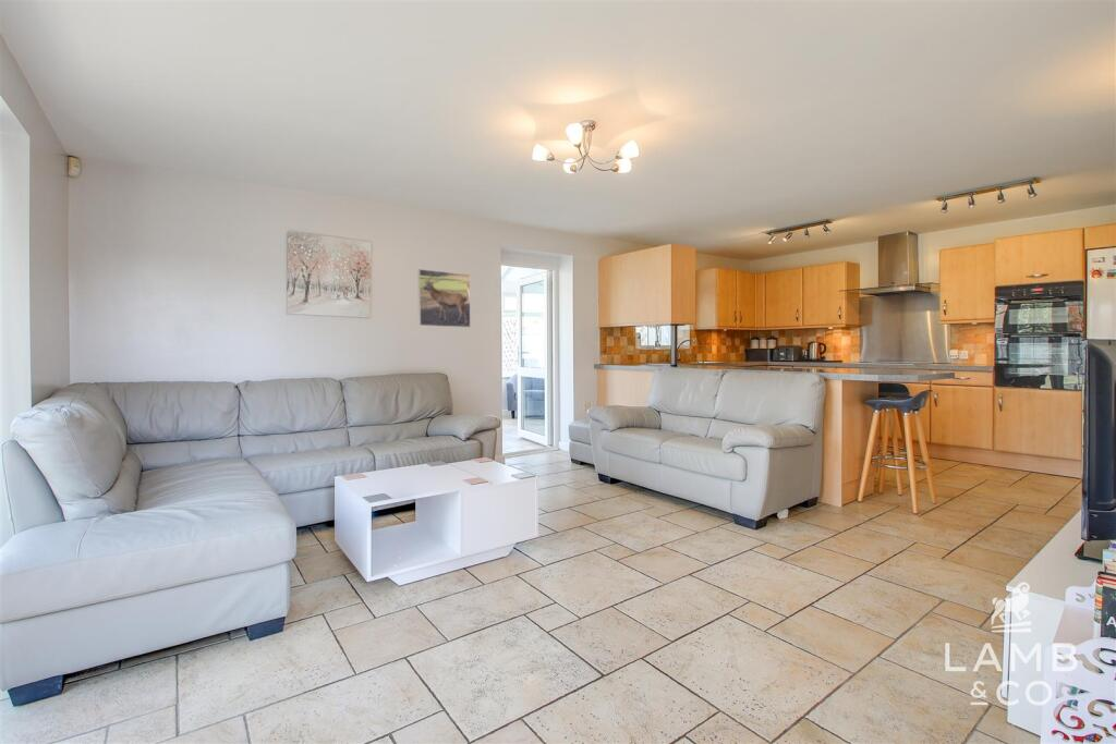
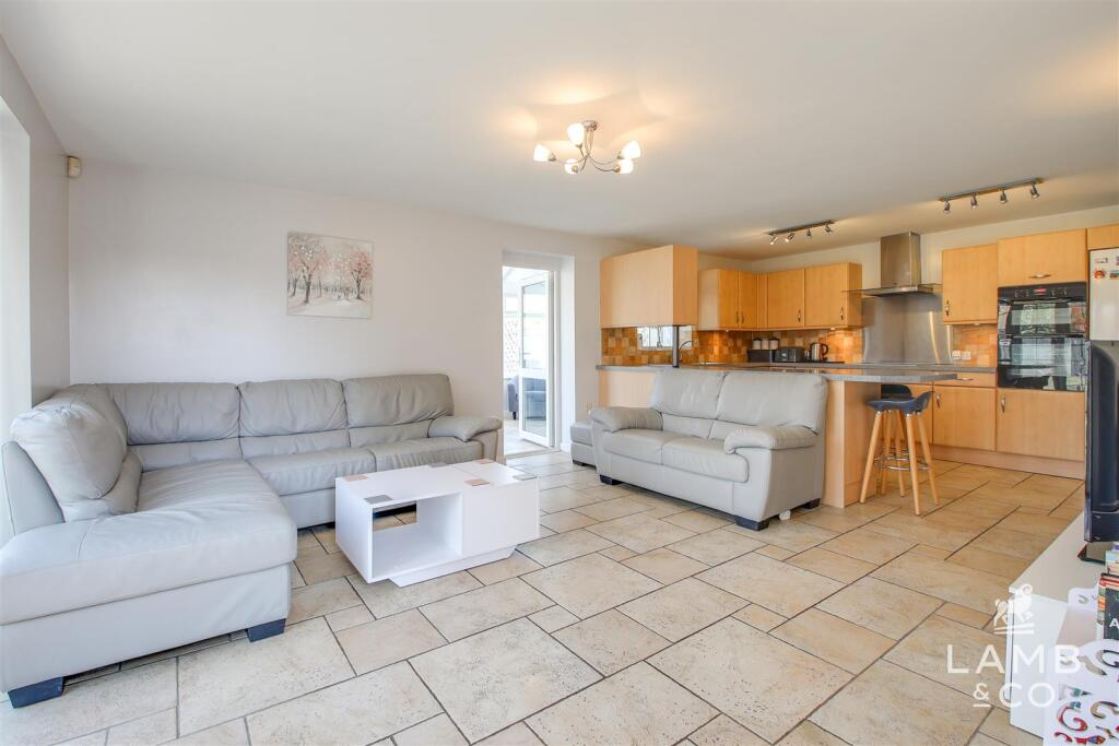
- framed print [417,268,472,329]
